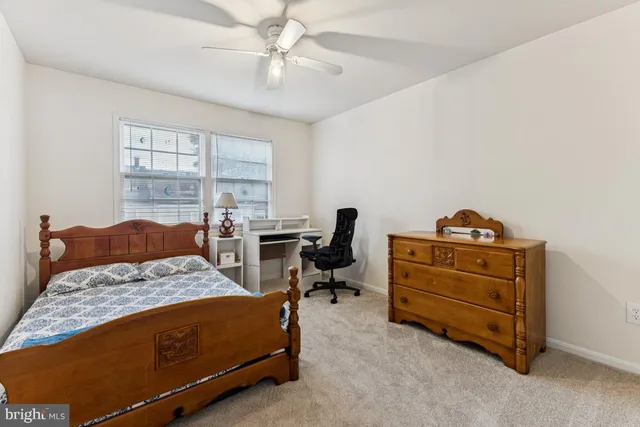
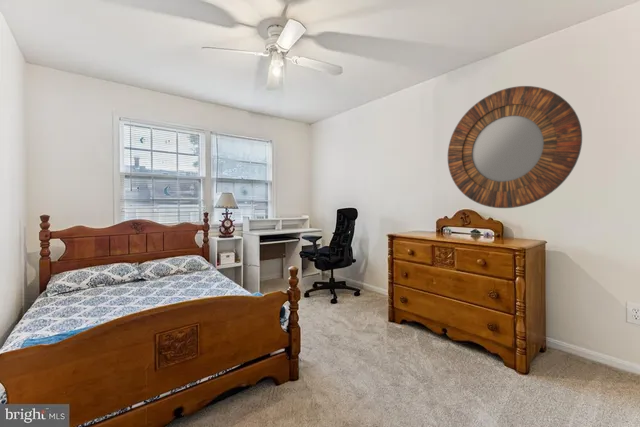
+ home mirror [447,85,583,209]
